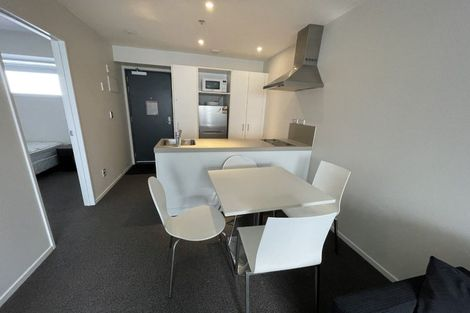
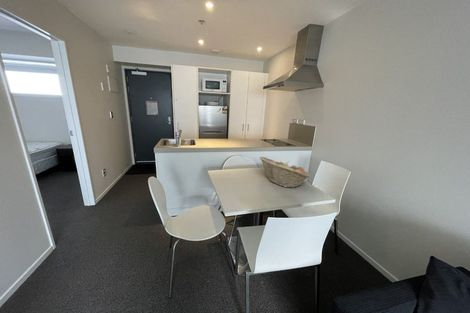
+ fruit basket [259,156,311,189]
